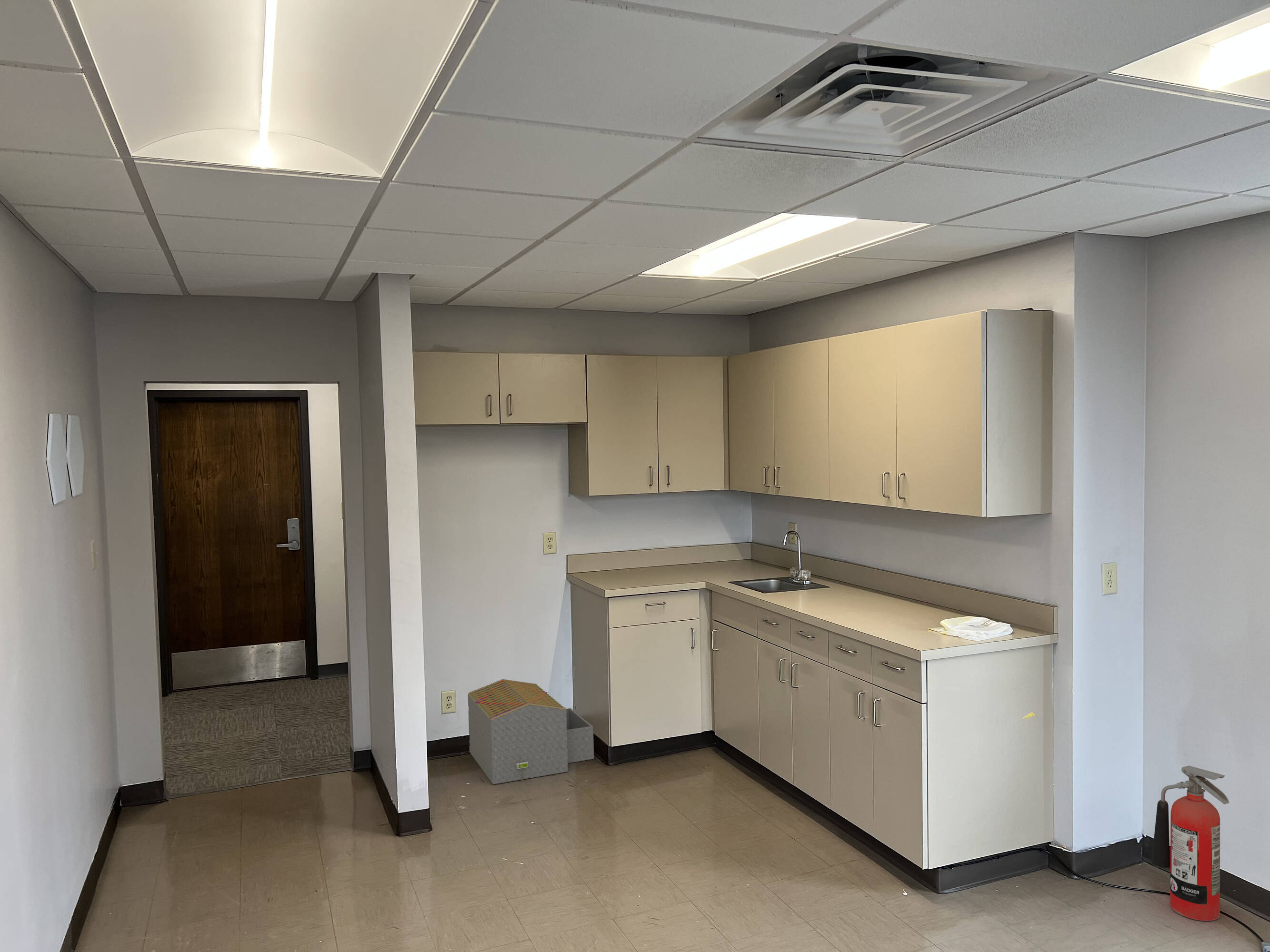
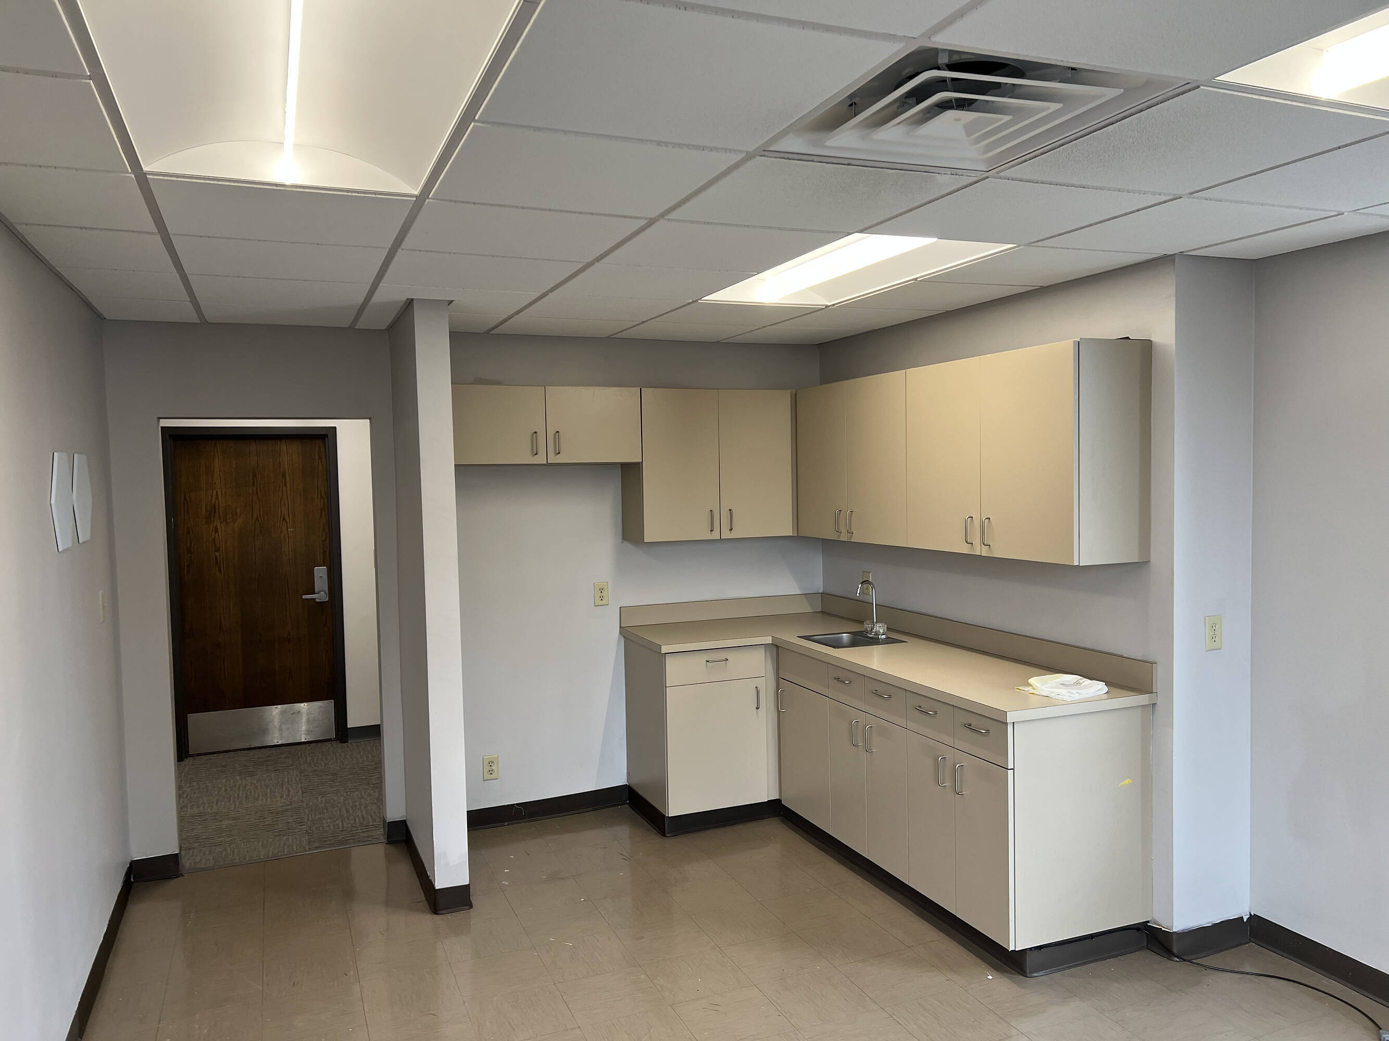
- architectural model [468,679,594,785]
- fire extinguisher [1151,765,1230,922]
